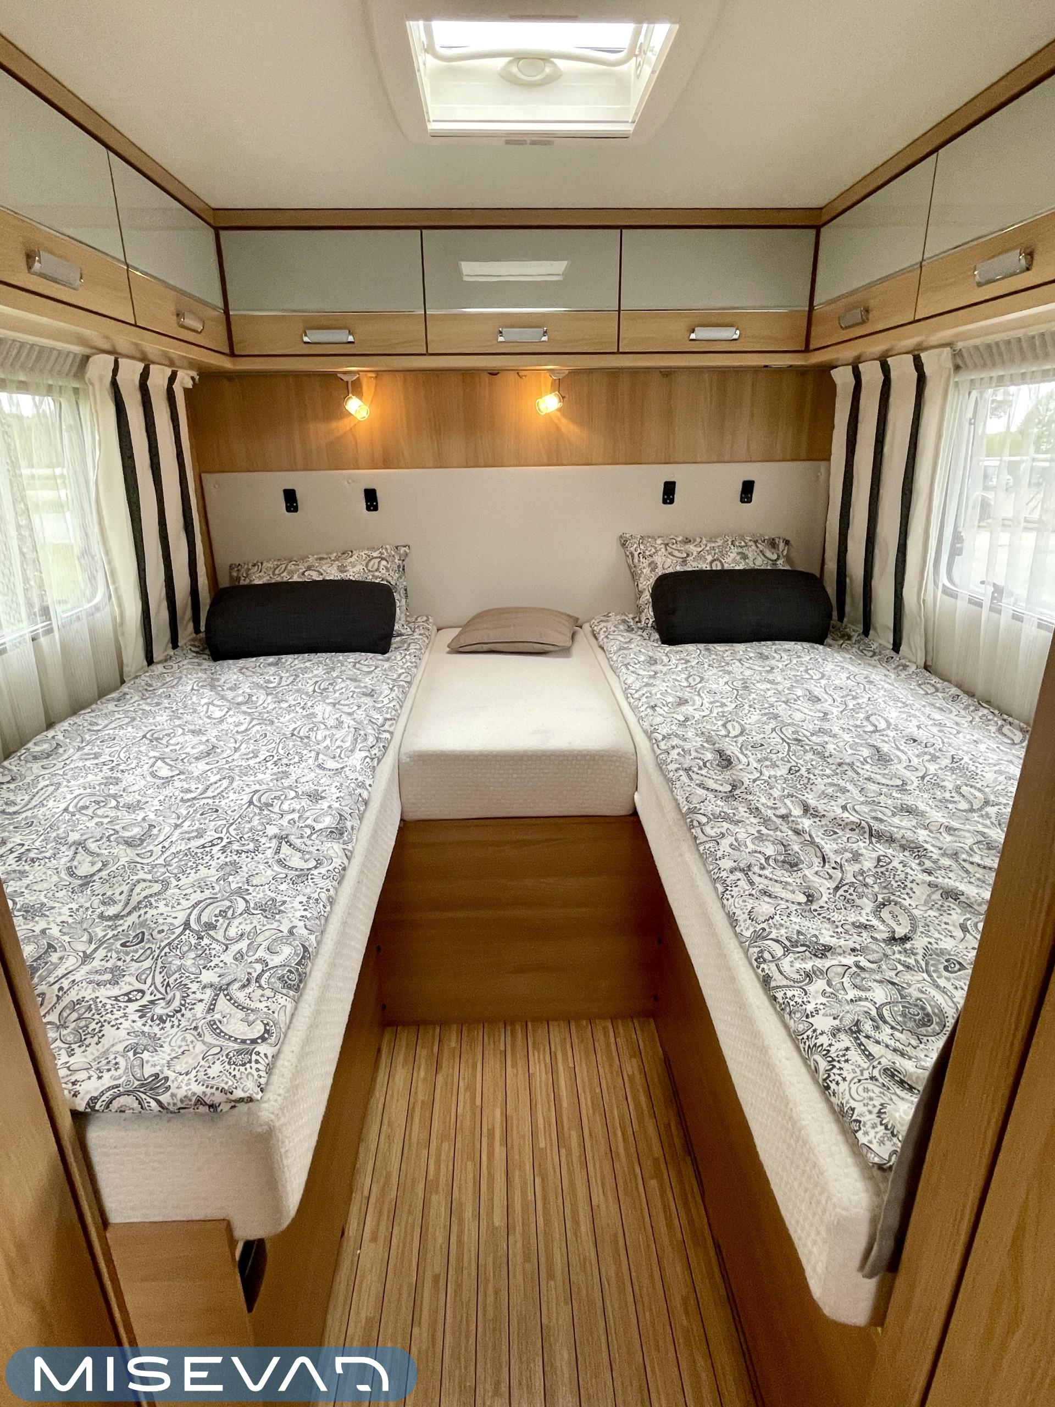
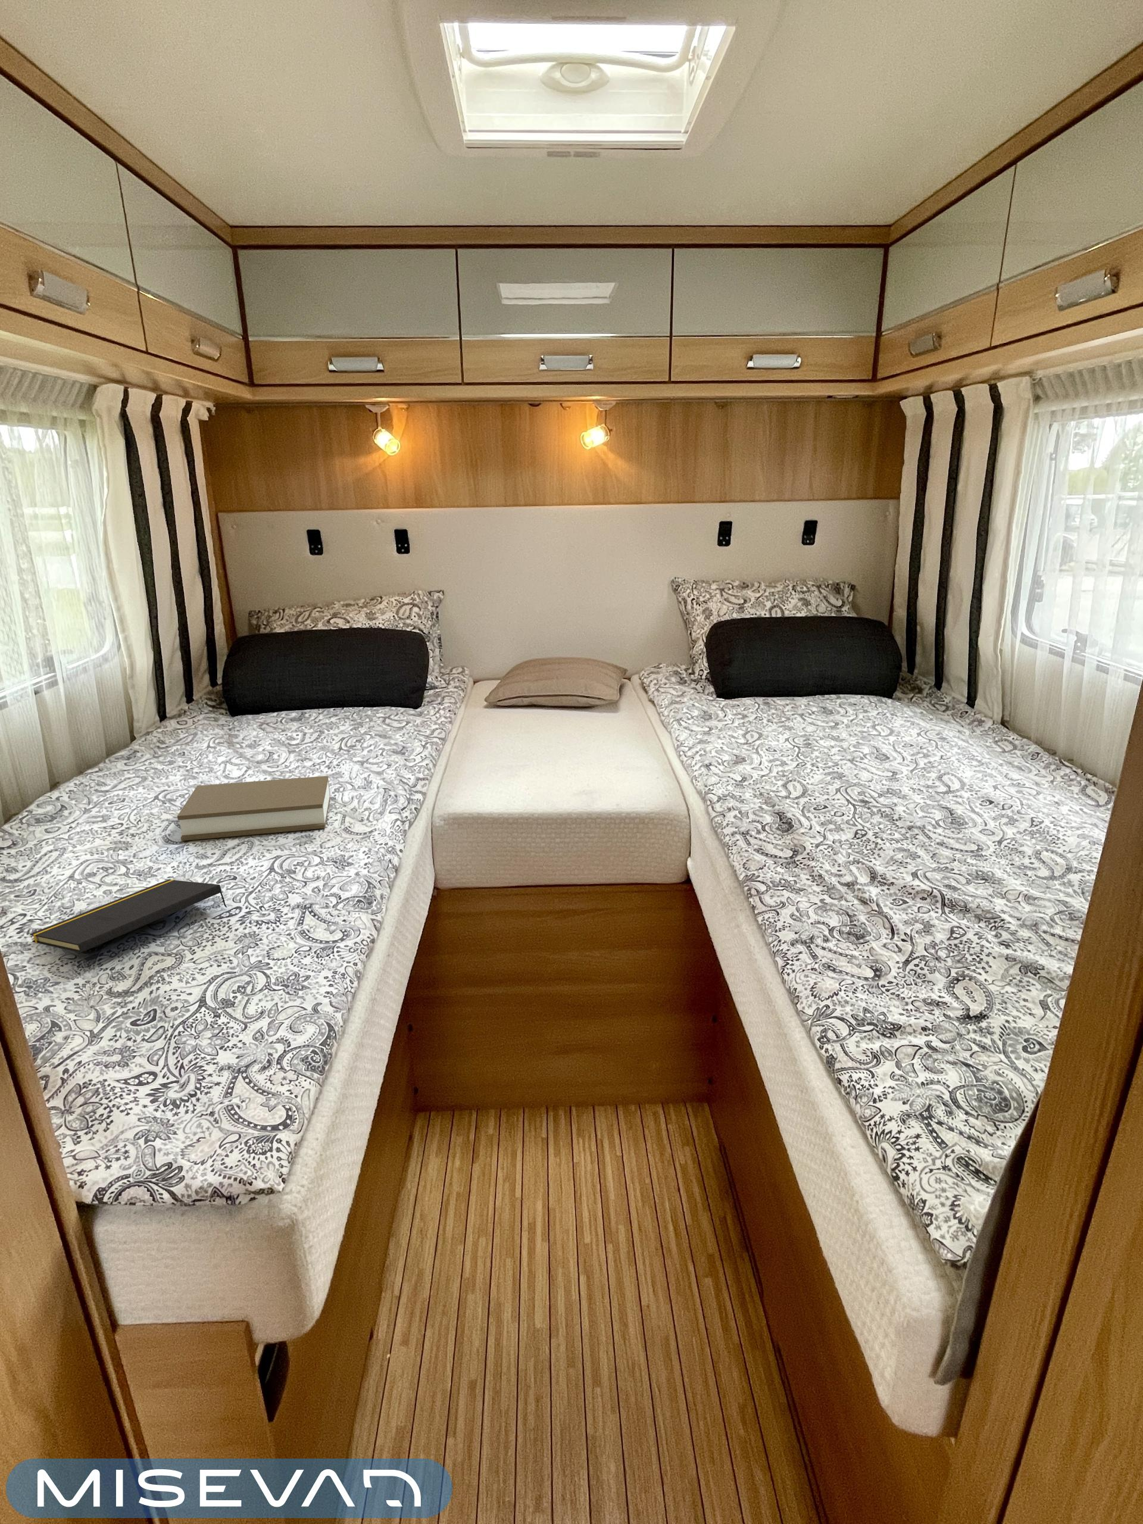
+ notepad [29,878,227,954]
+ book [176,775,331,841]
